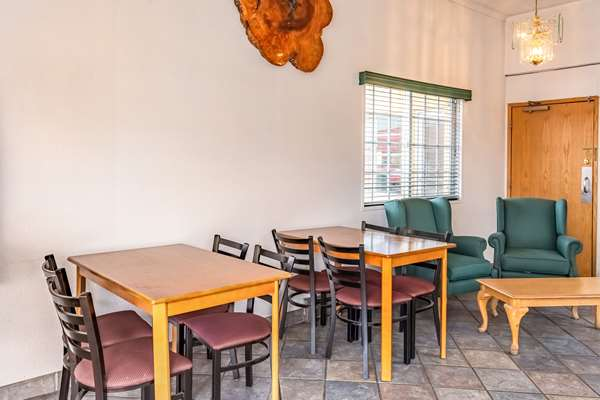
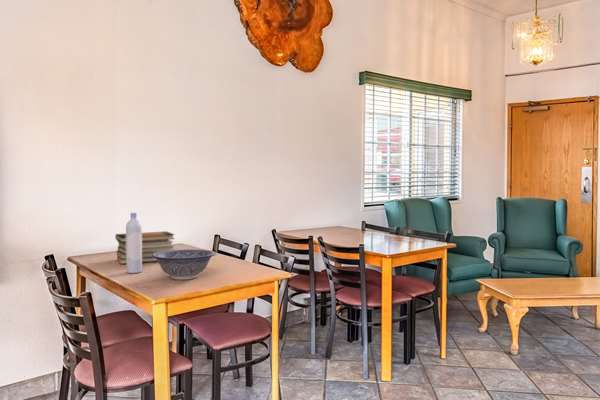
+ decorative bowl [152,248,217,281]
+ bottle [125,212,143,274]
+ book stack [115,230,176,265]
